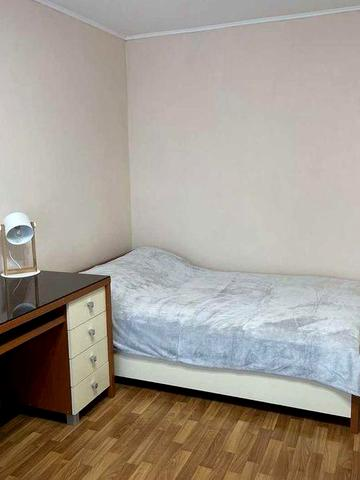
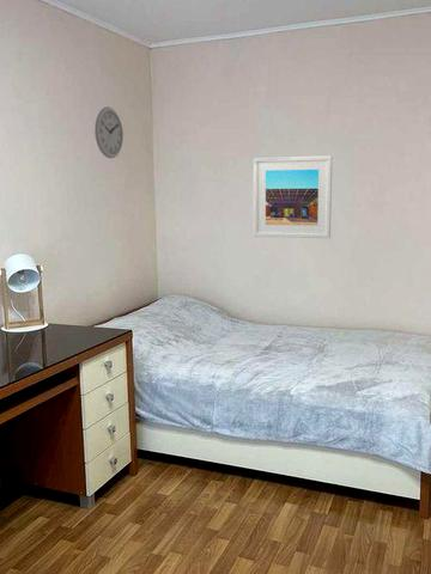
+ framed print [253,154,333,239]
+ wall clock [93,105,125,159]
